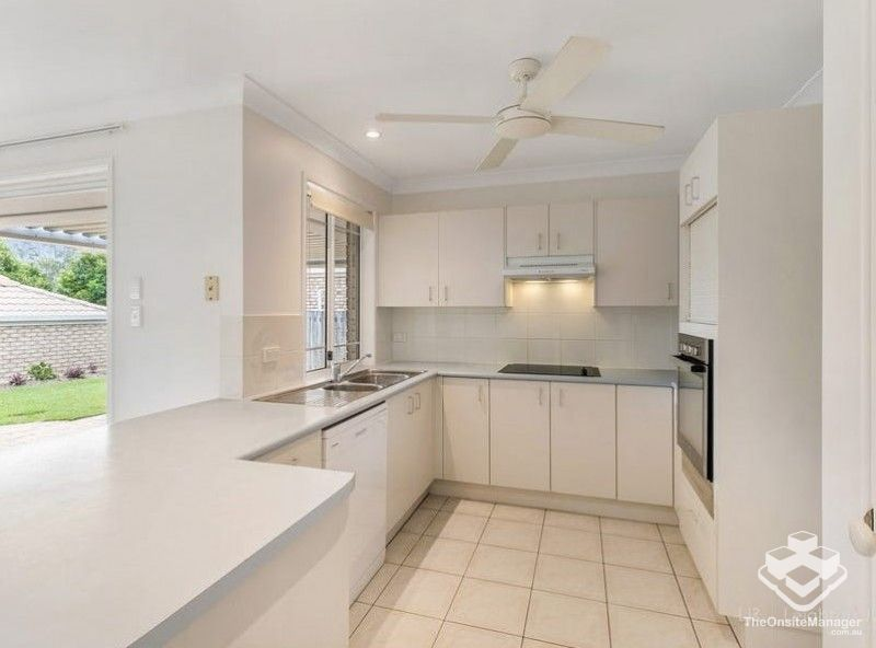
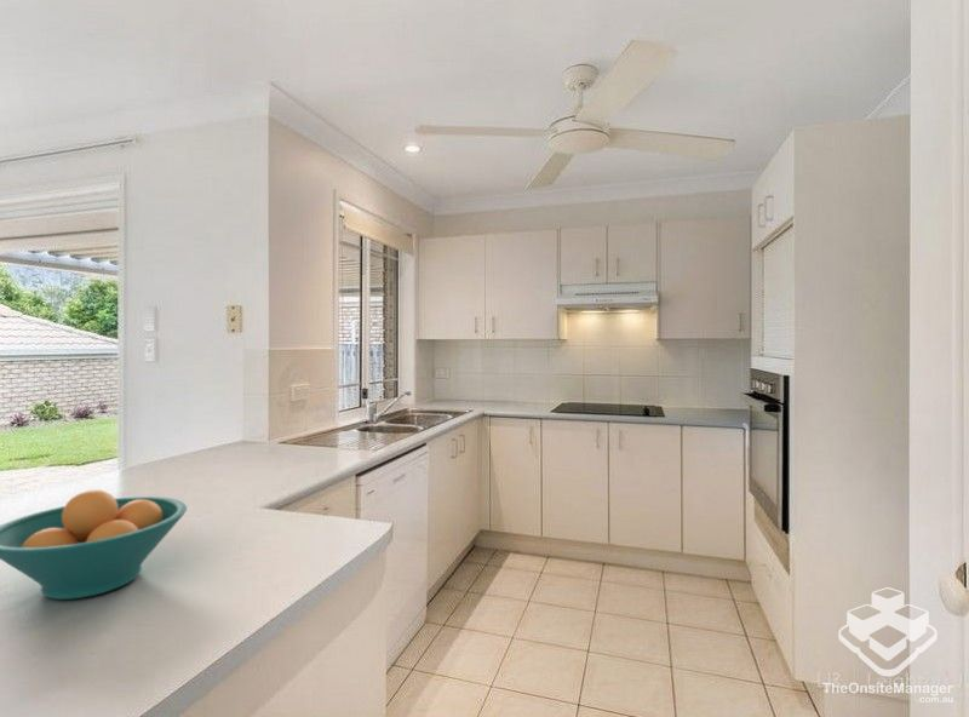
+ fruit bowl [0,489,188,601]
